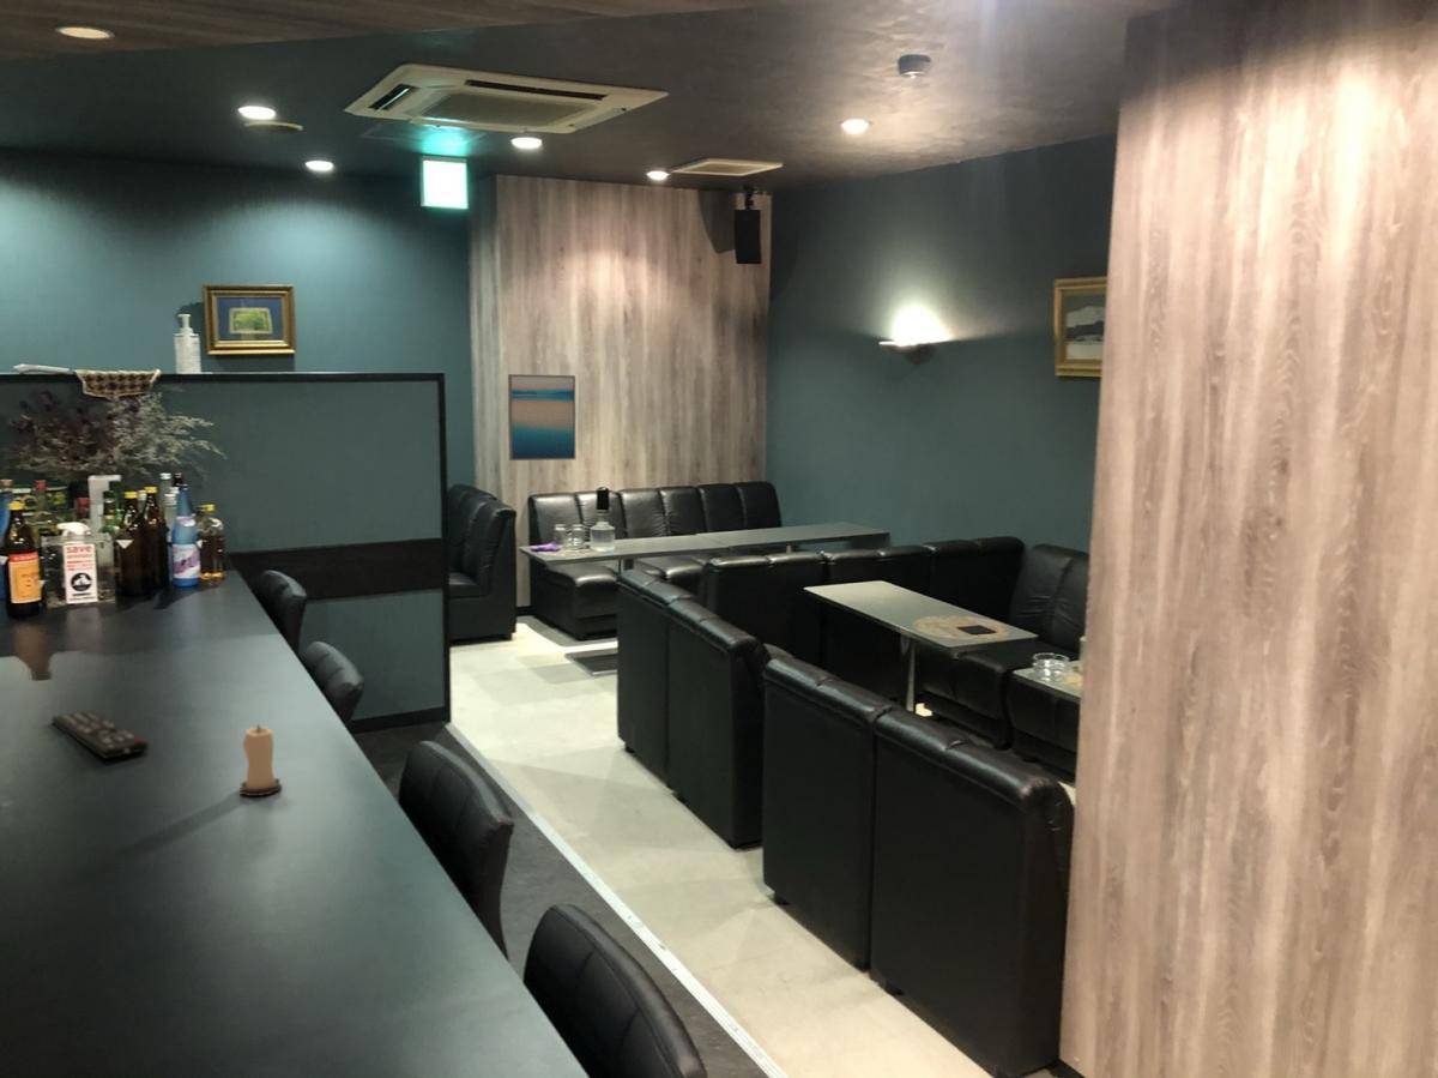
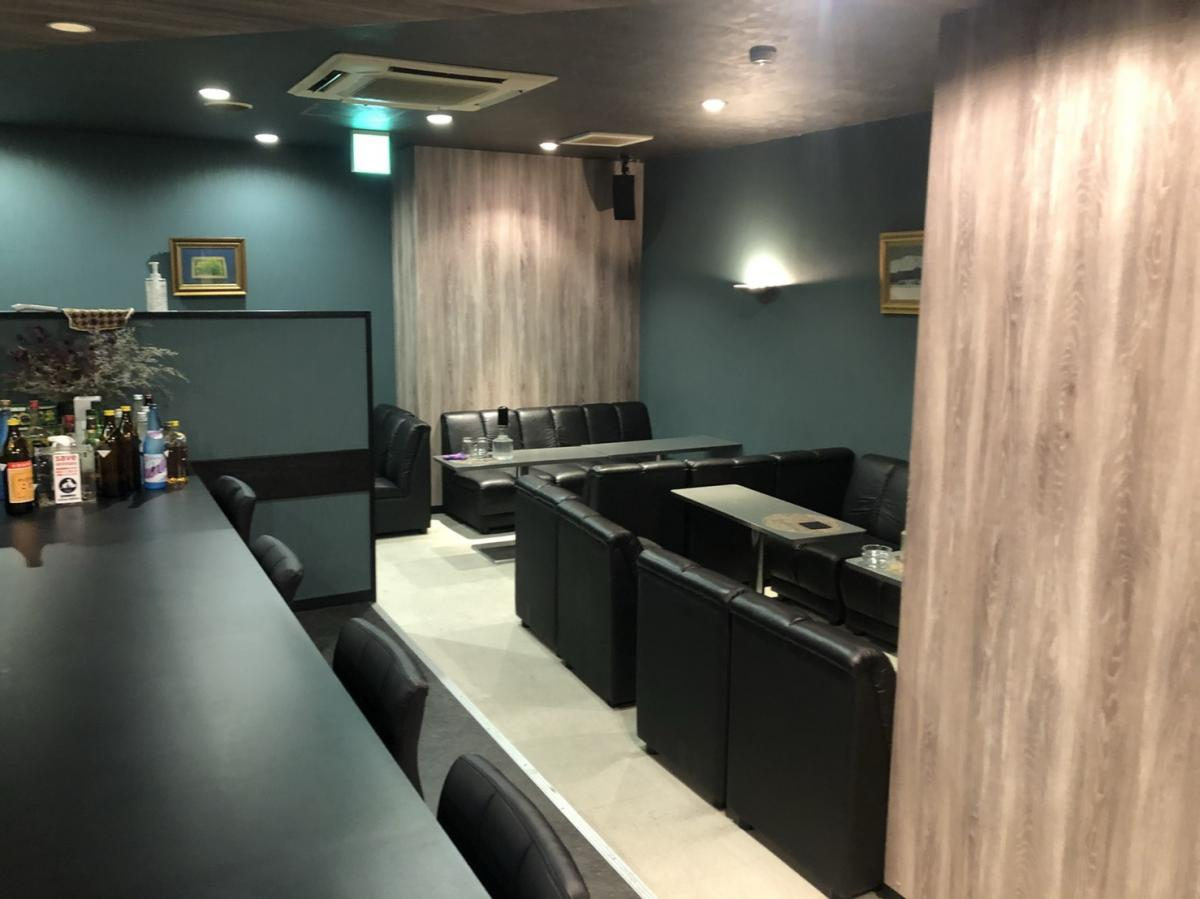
- wall art [507,373,576,462]
- candle [238,723,282,797]
- remote control [50,709,150,760]
